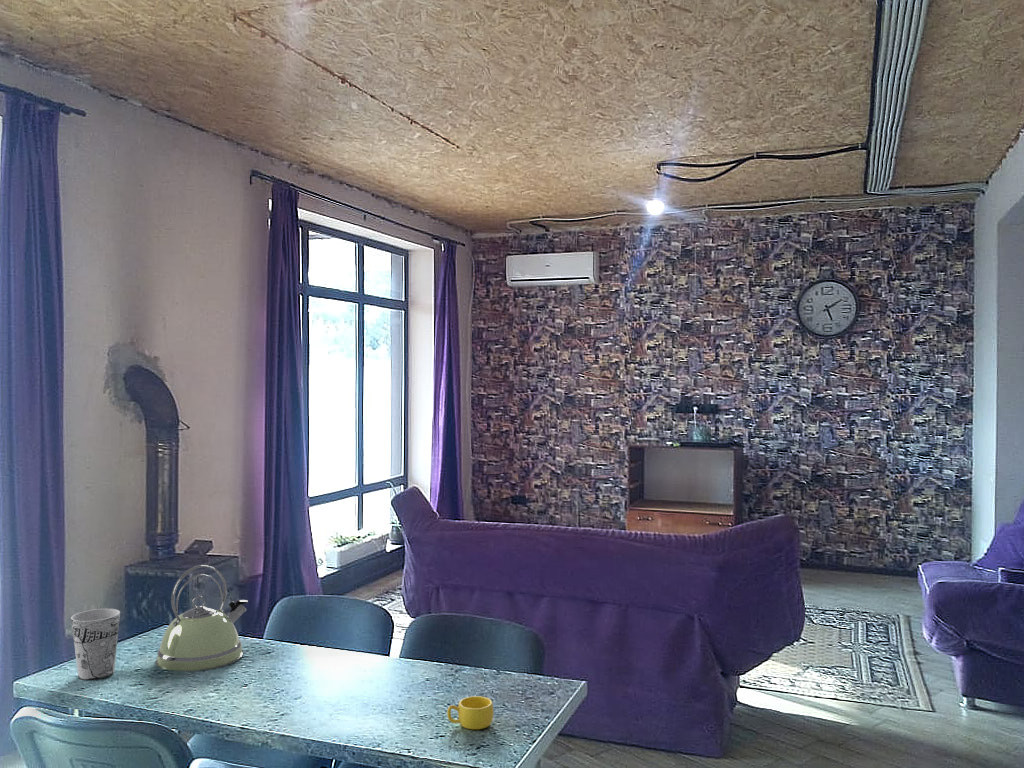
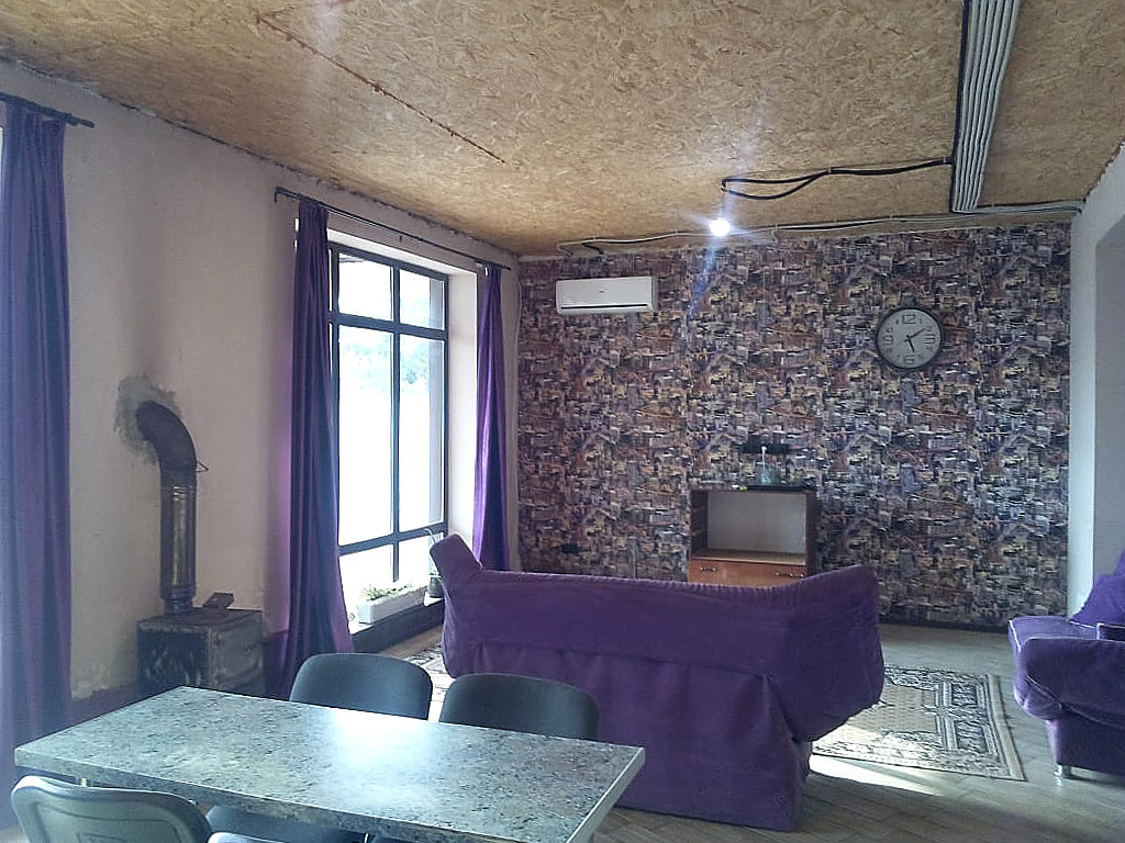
- kettle [155,564,249,672]
- cup [446,695,495,730]
- cup [70,608,121,681]
